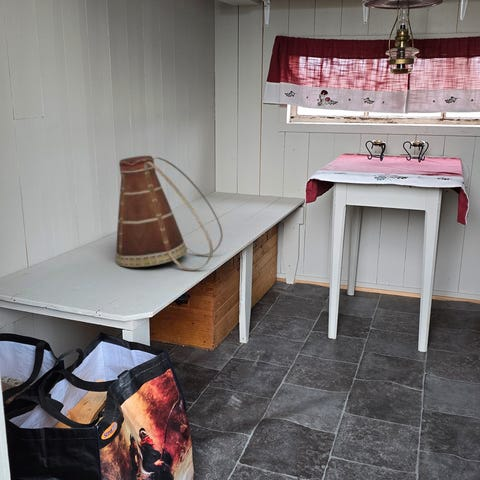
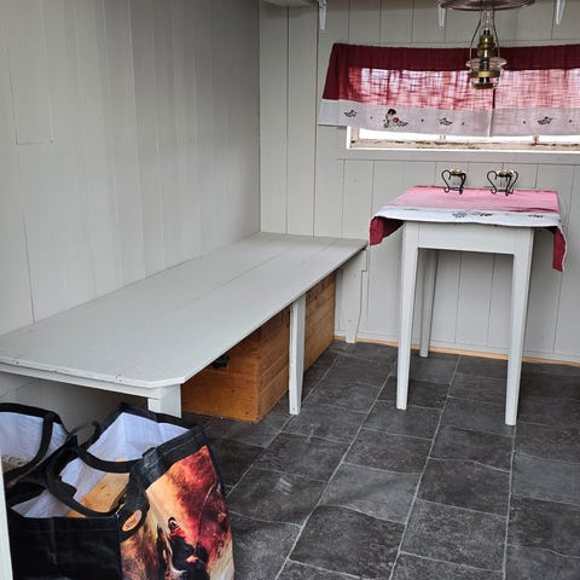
- basket [115,155,224,272]
